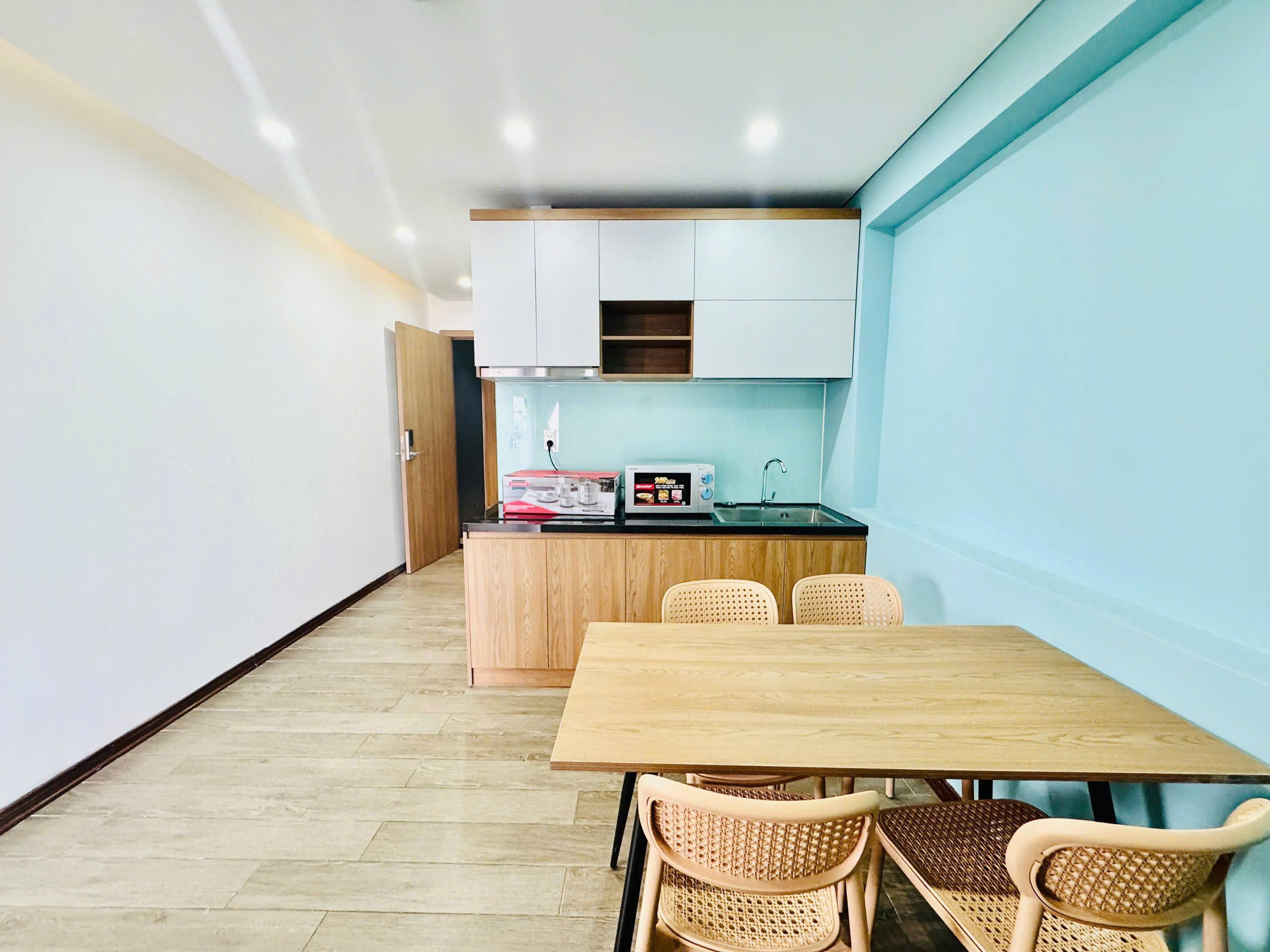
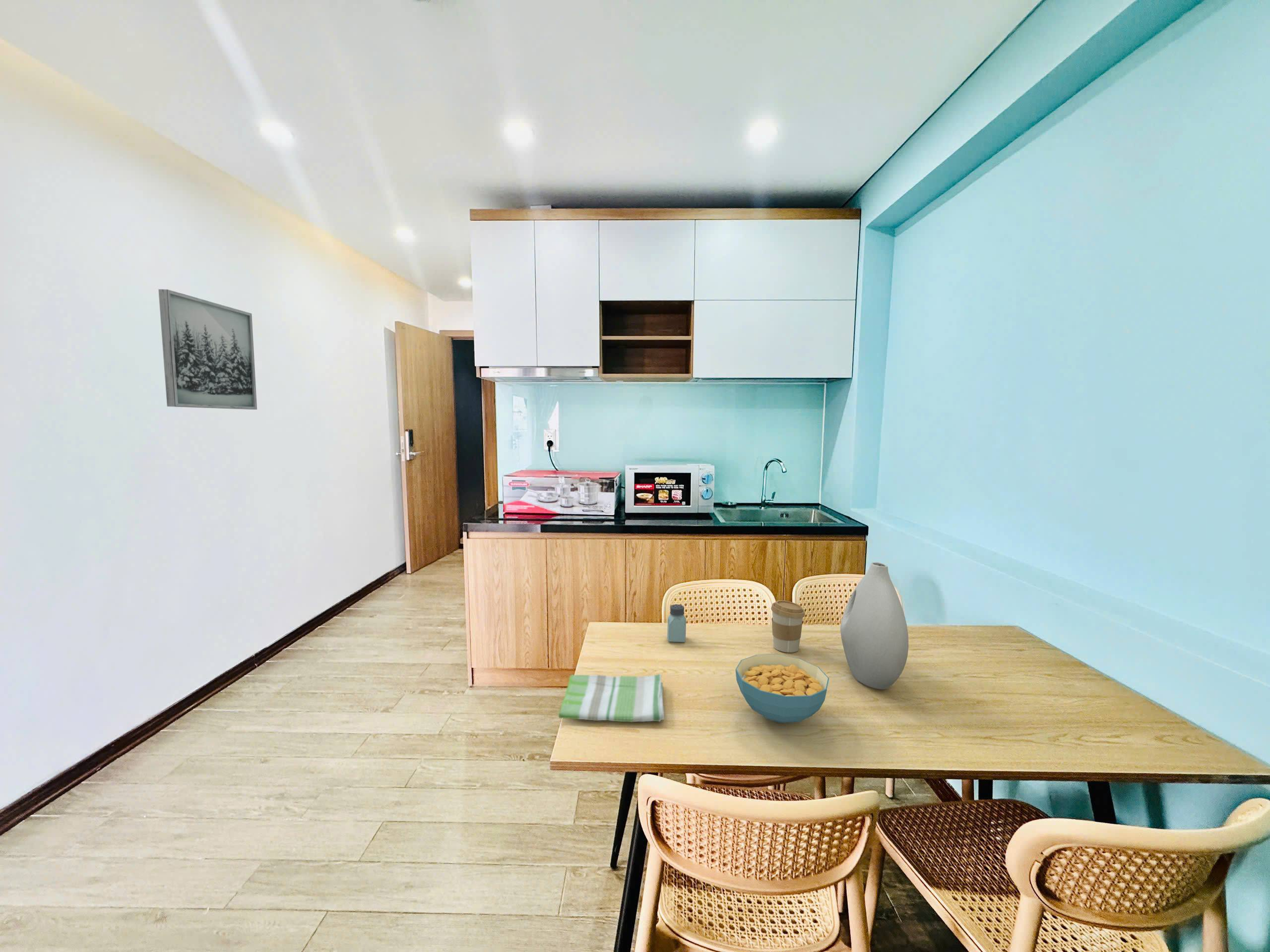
+ coffee cup [770,600,806,653]
+ cereal bowl [735,654,829,723]
+ dish towel [558,674,665,723]
+ saltshaker [667,604,687,643]
+ vase [840,562,909,690]
+ wall art [158,289,257,410]
